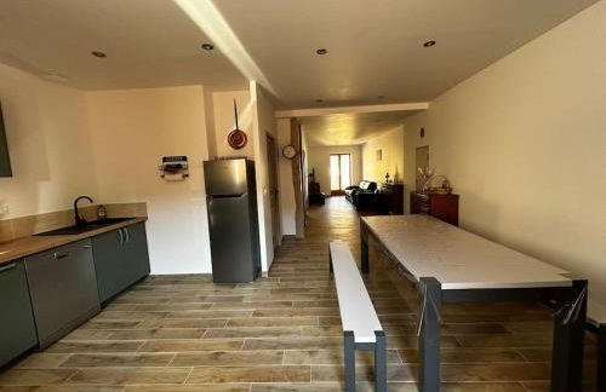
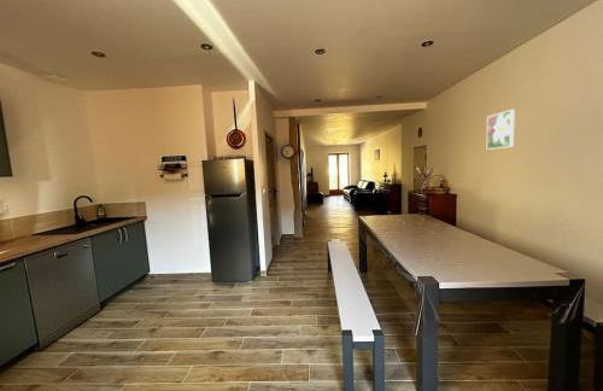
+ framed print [486,109,516,151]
